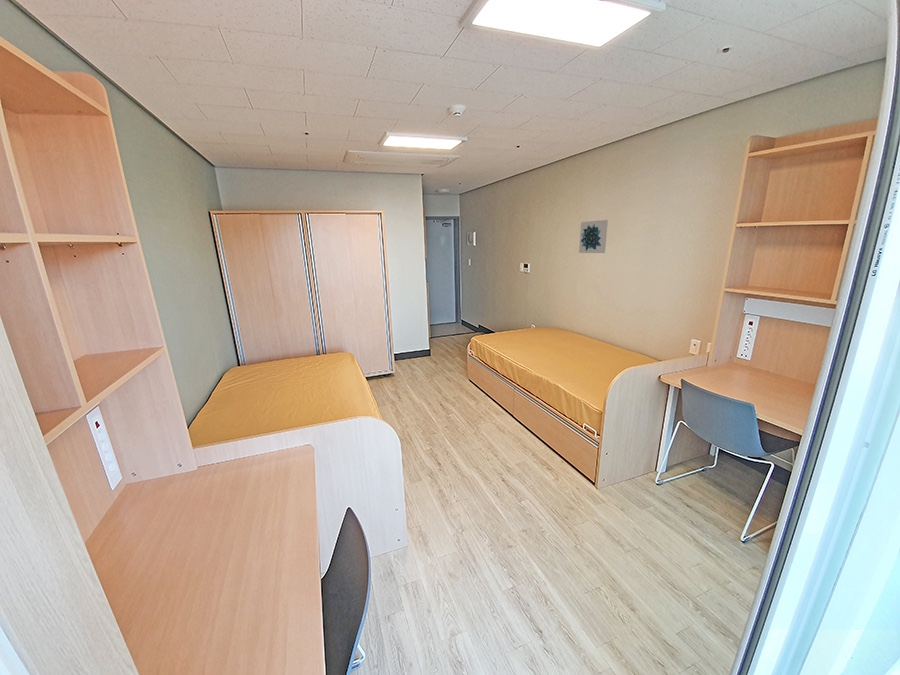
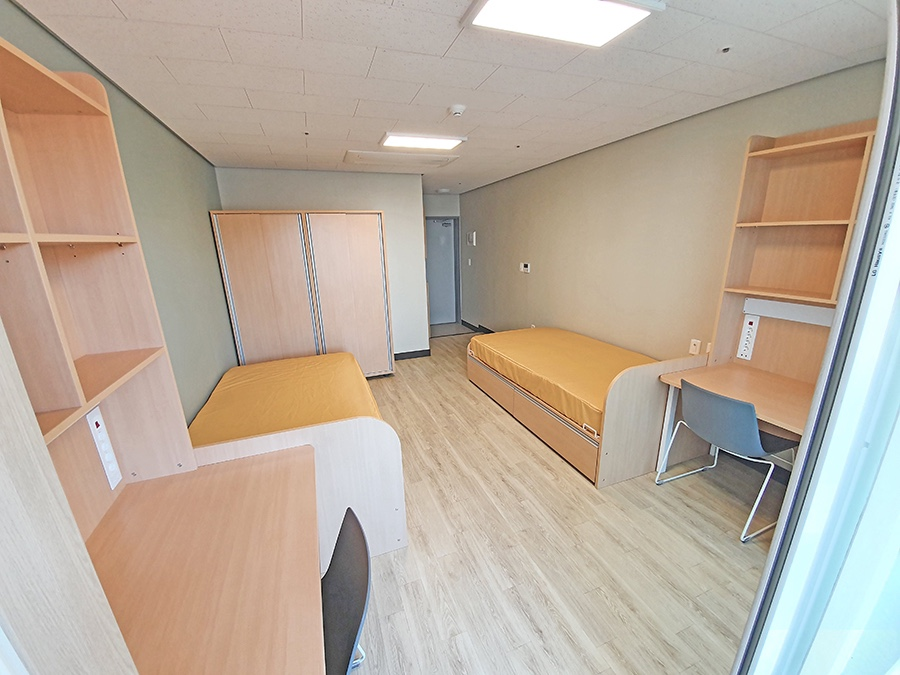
- wall art [578,219,609,254]
